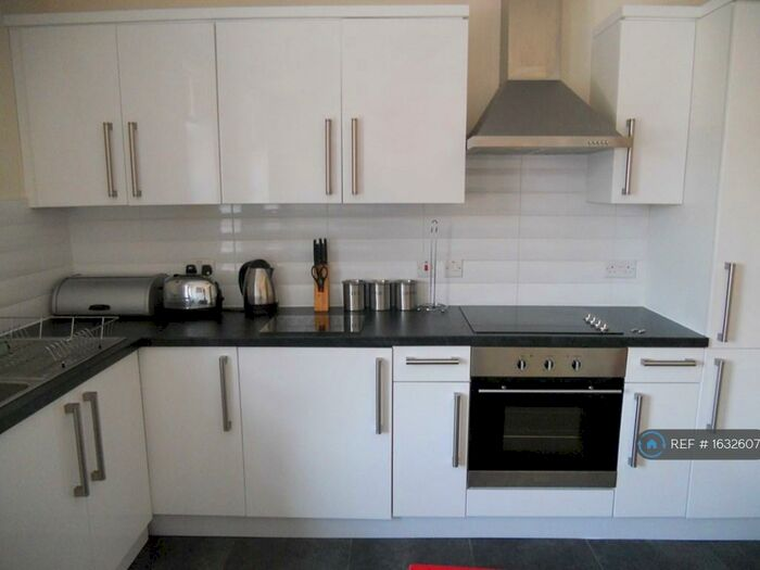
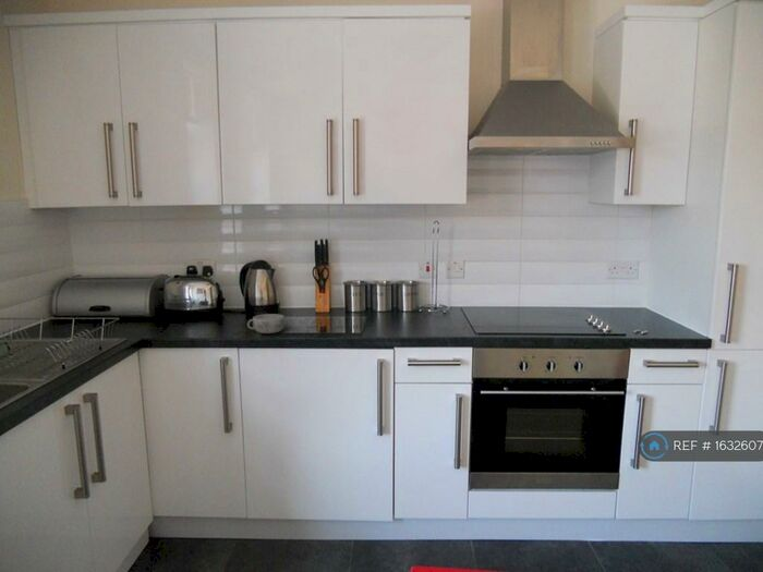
+ decorative bowl [246,313,286,334]
